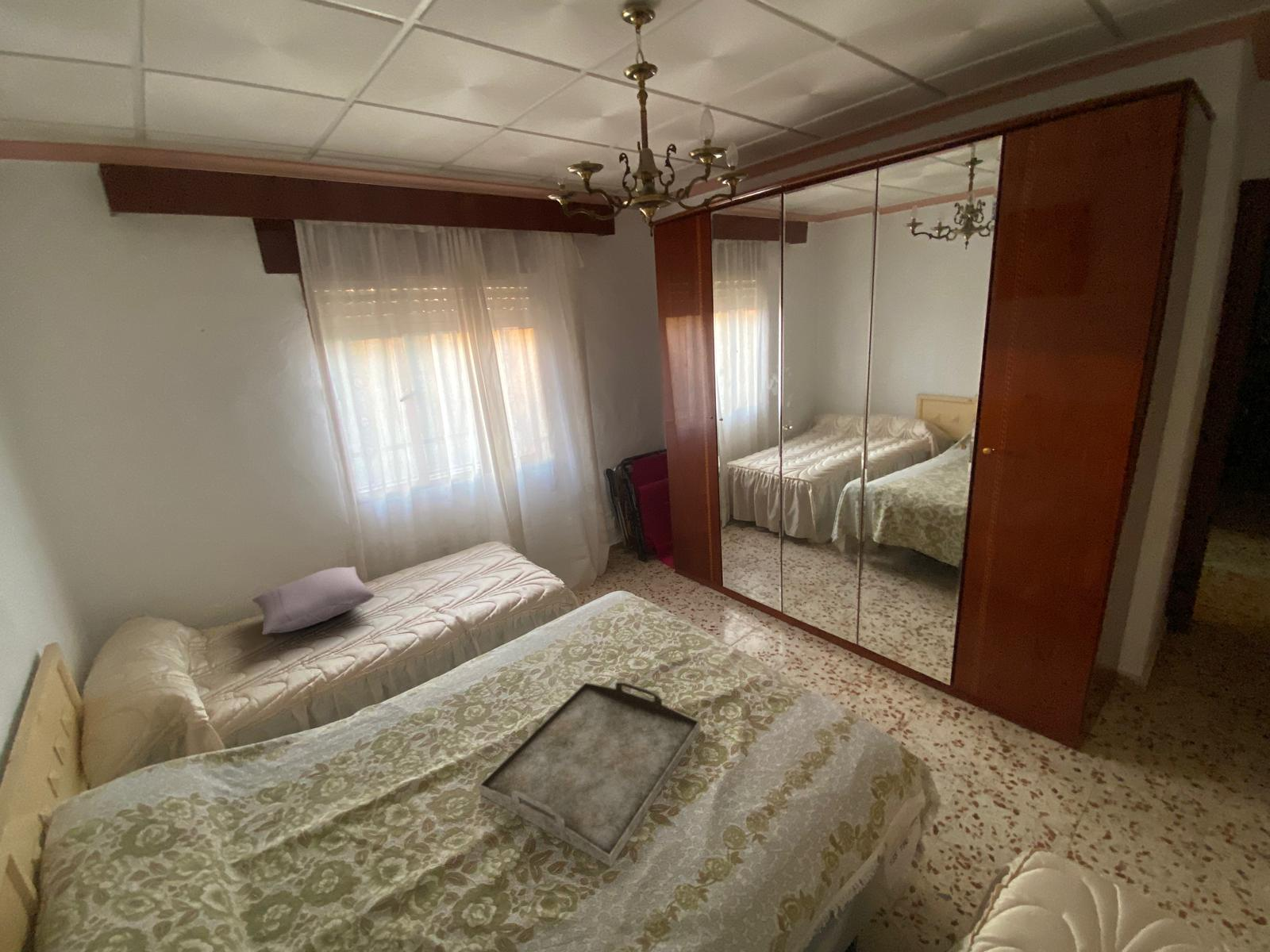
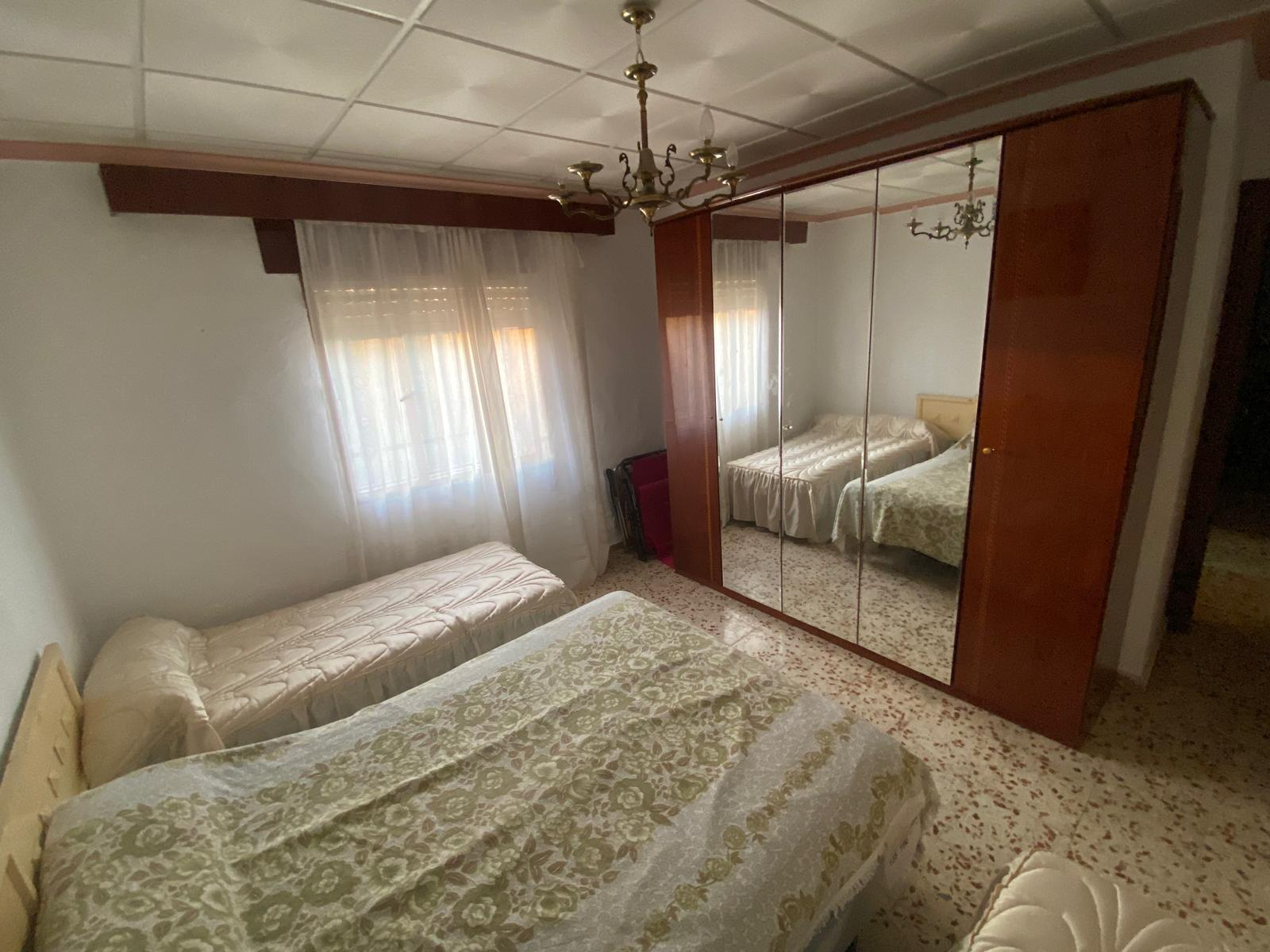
- pillow [252,566,375,635]
- serving tray [477,681,702,868]
